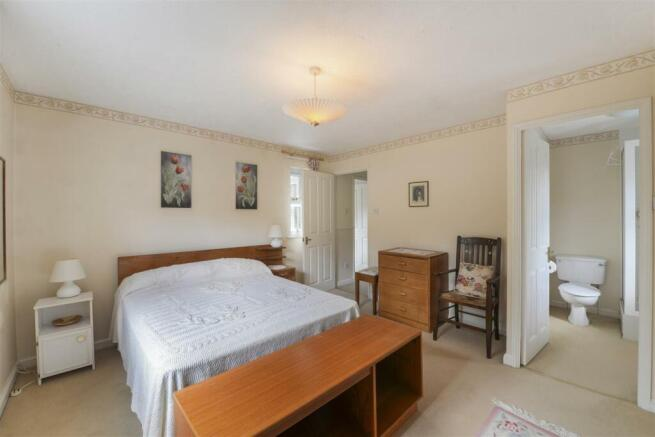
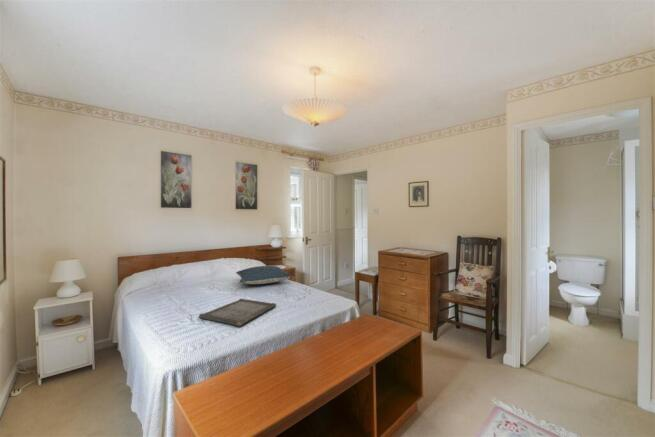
+ pillow [235,265,292,285]
+ serving tray [198,298,277,327]
